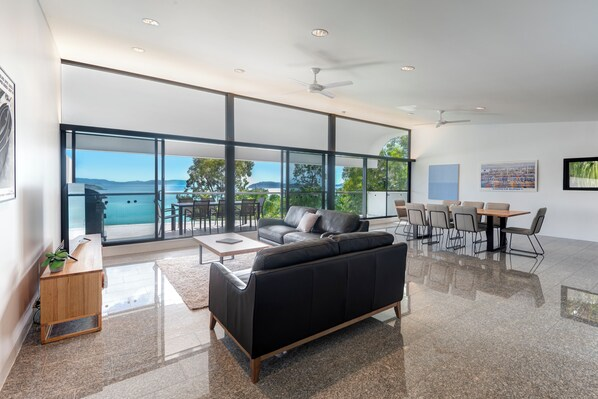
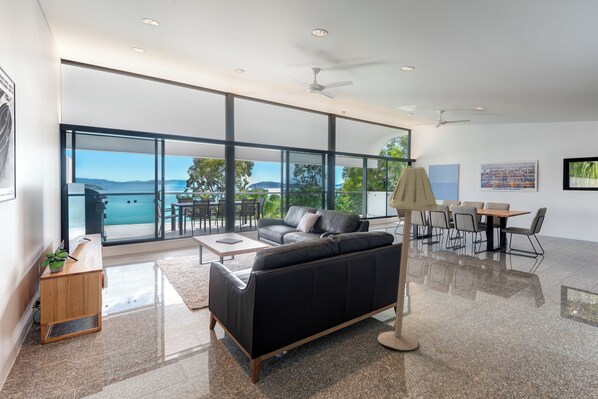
+ floor lamp [377,165,439,351]
